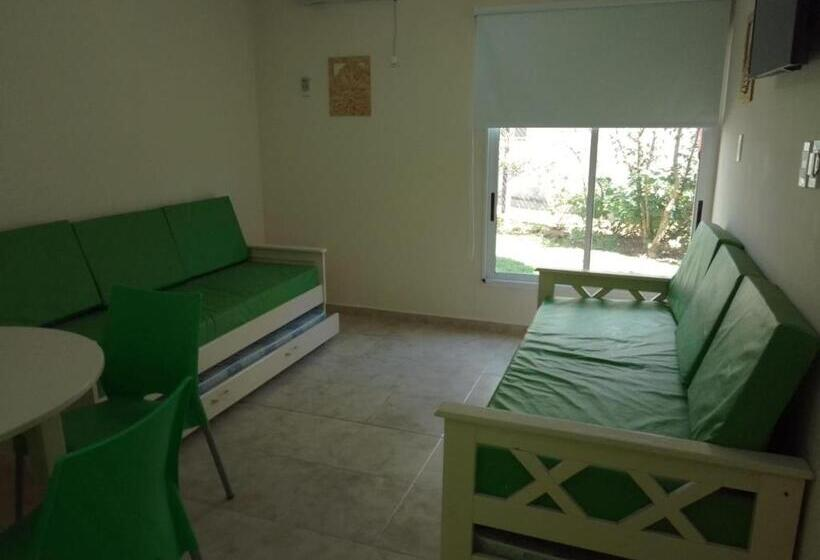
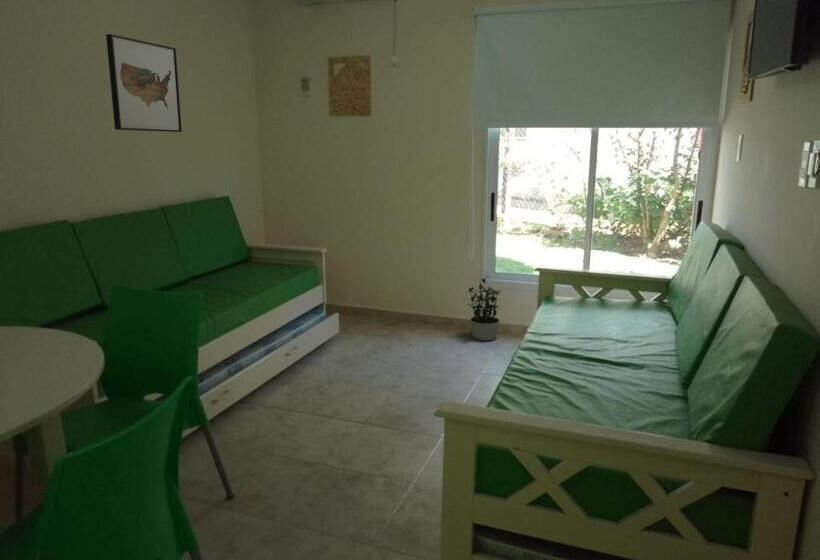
+ potted plant [464,283,503,342]
+ wall art [105,33,183,133]
